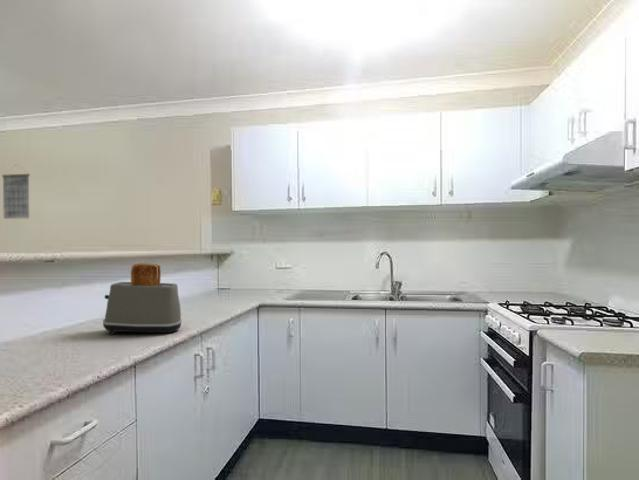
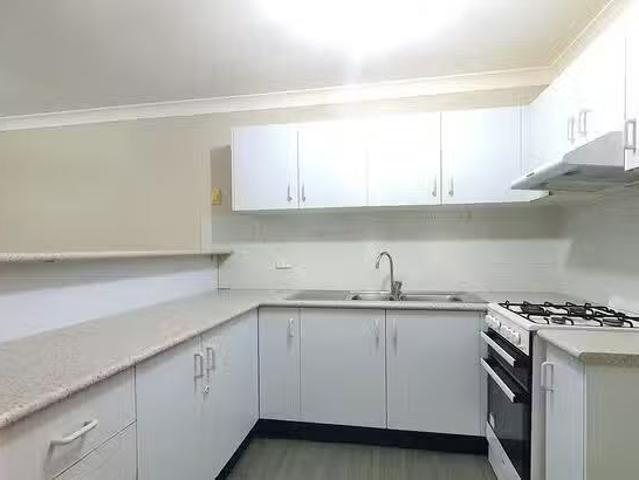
- toaster [102,262,183,336]
- calendar [1,163,31,220]
